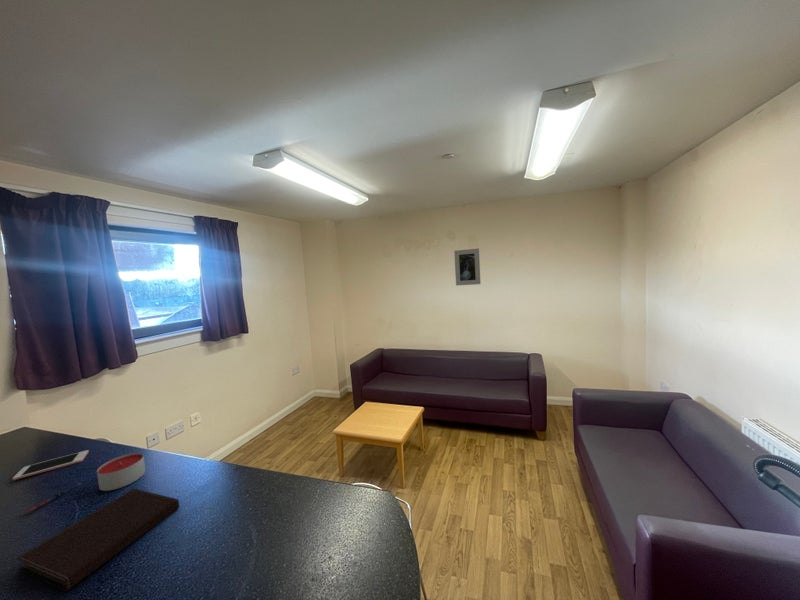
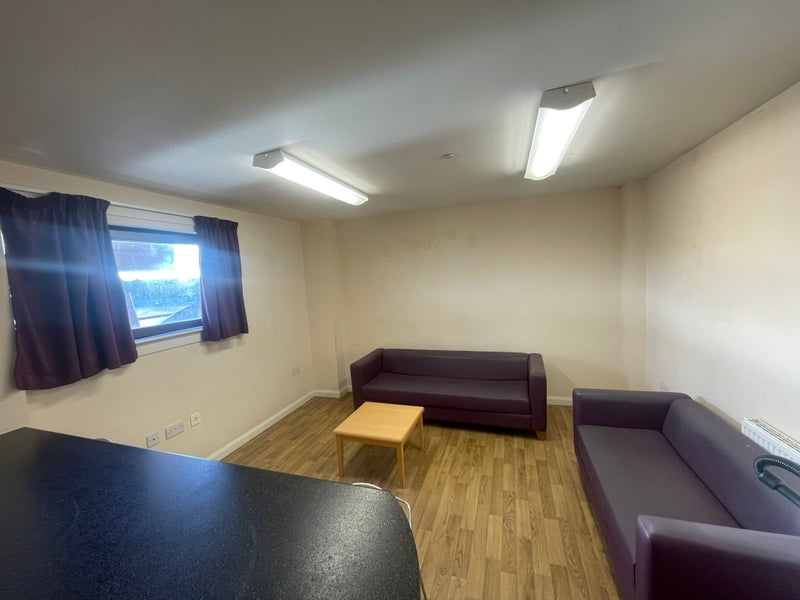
- candle [96,452,146,492]
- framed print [453,248,482,286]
- notebook [15,488,180,592]
- cell phone [11,449,90,481]
- pen [23,482,83,515]
